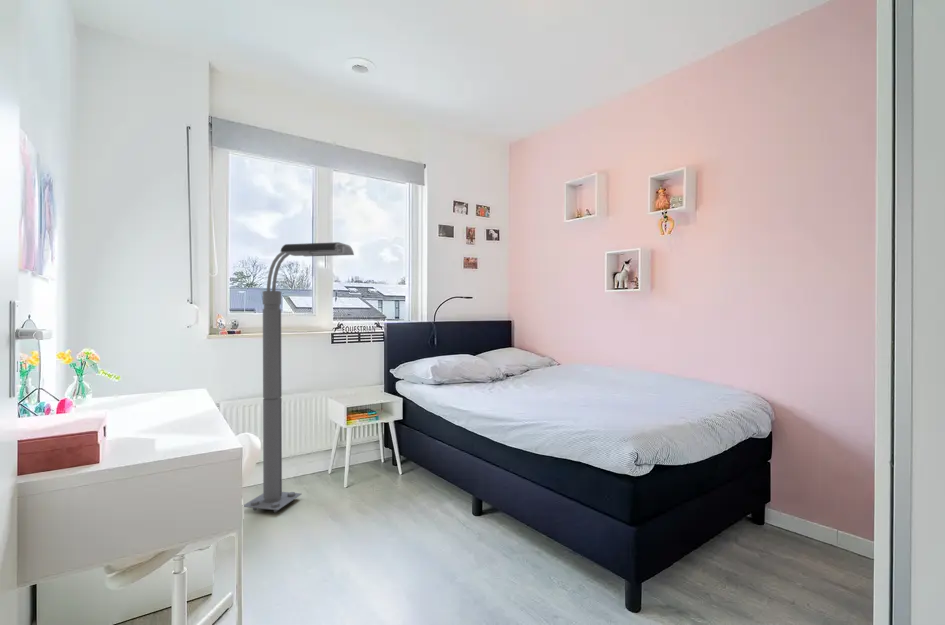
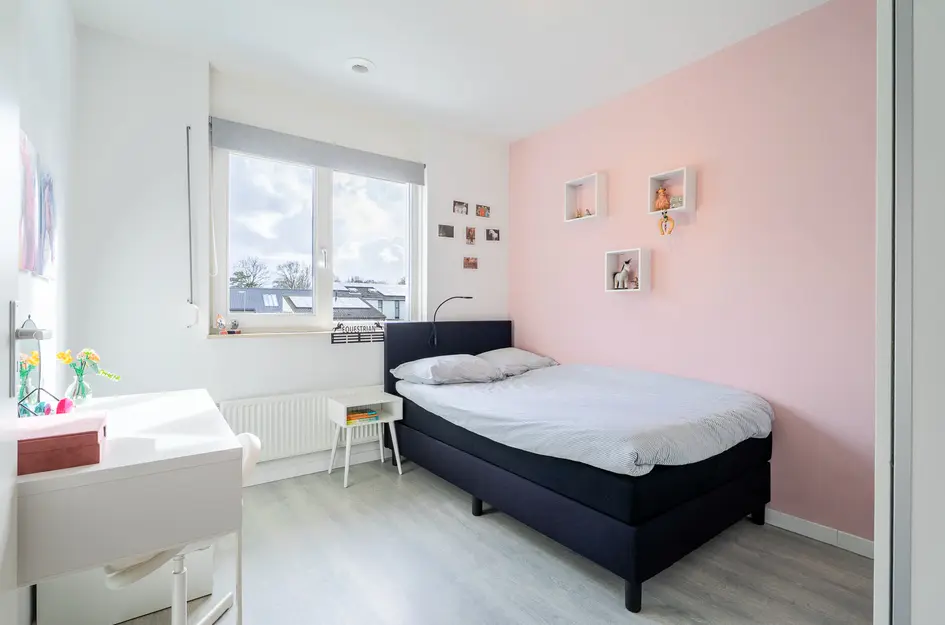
- floor lamp [243,241,355,513]
